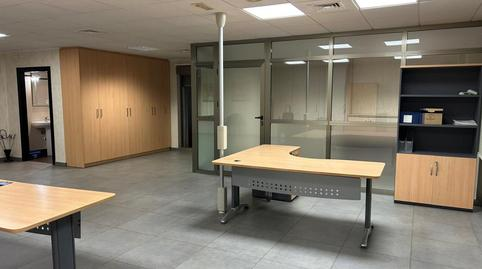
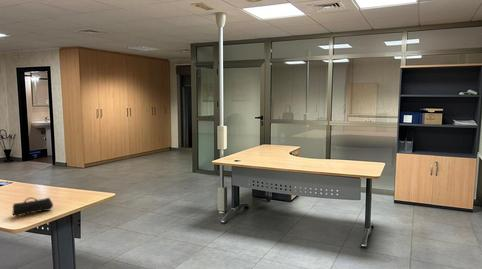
+ pencil case [11,197,54,217]
